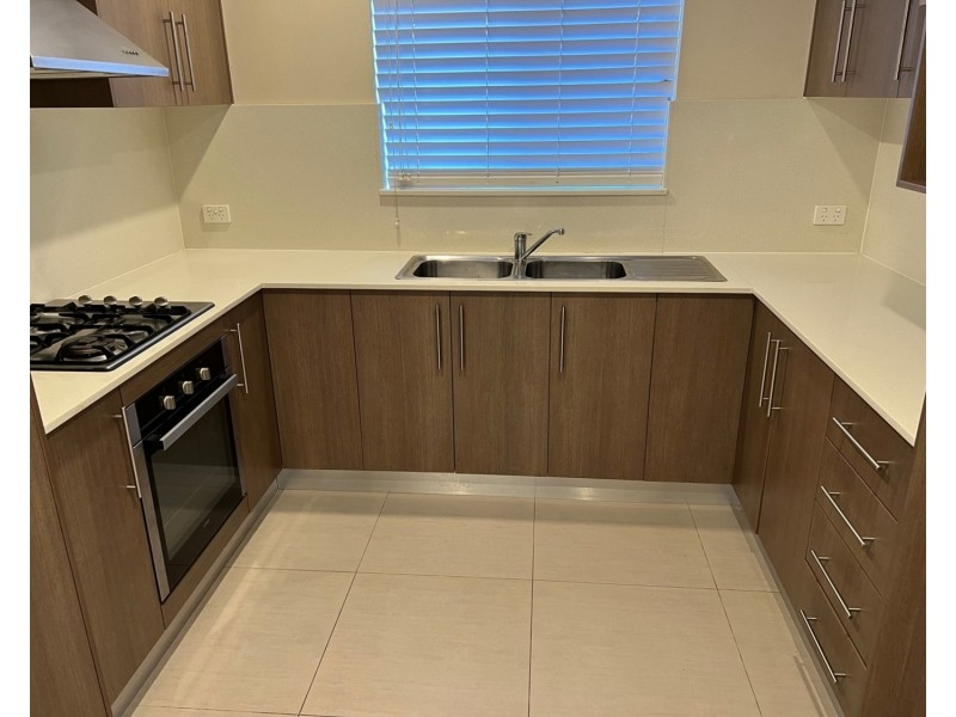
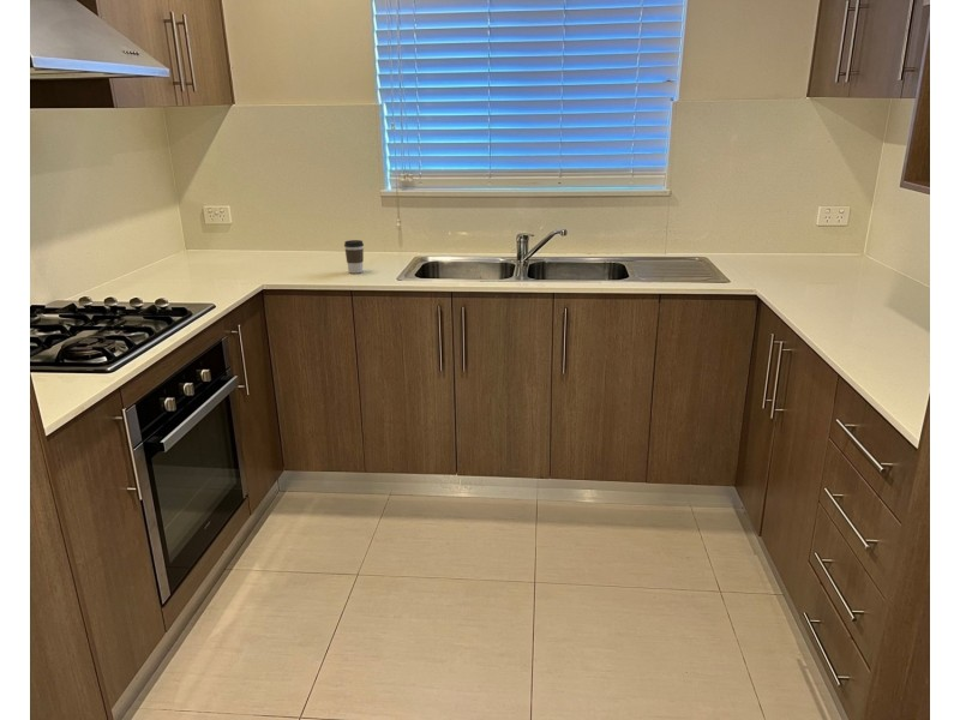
+ coffee cup [343,239,365,274]
